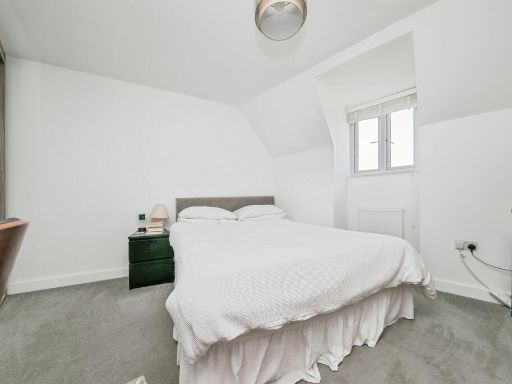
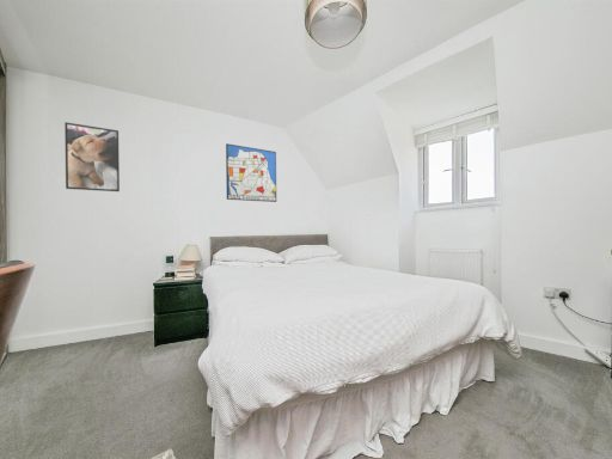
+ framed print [63,121,121,192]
+ wall art [225,142,277,203]
